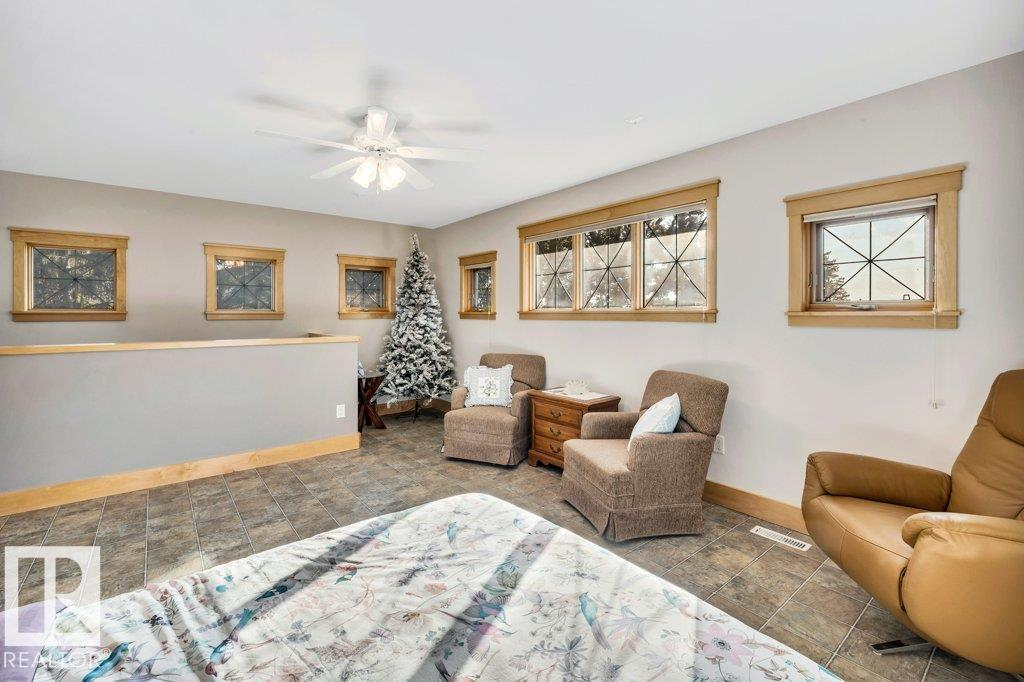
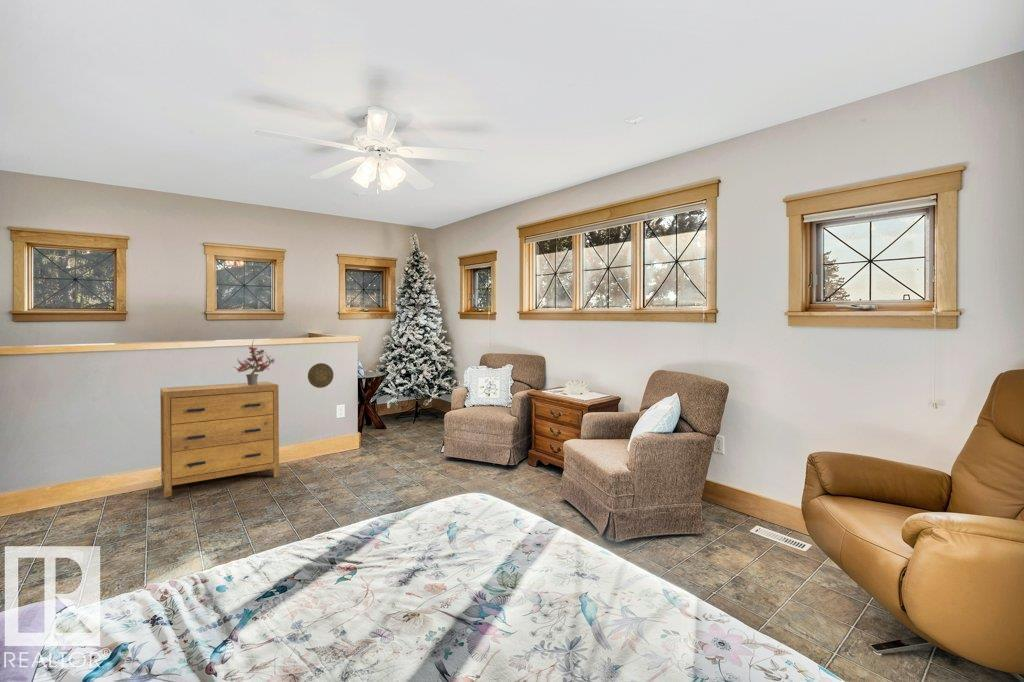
+ dresser [159,381,280,498]
+ decorative plate [307,362,335,389]
+ potted plant [234,339,275,385]
